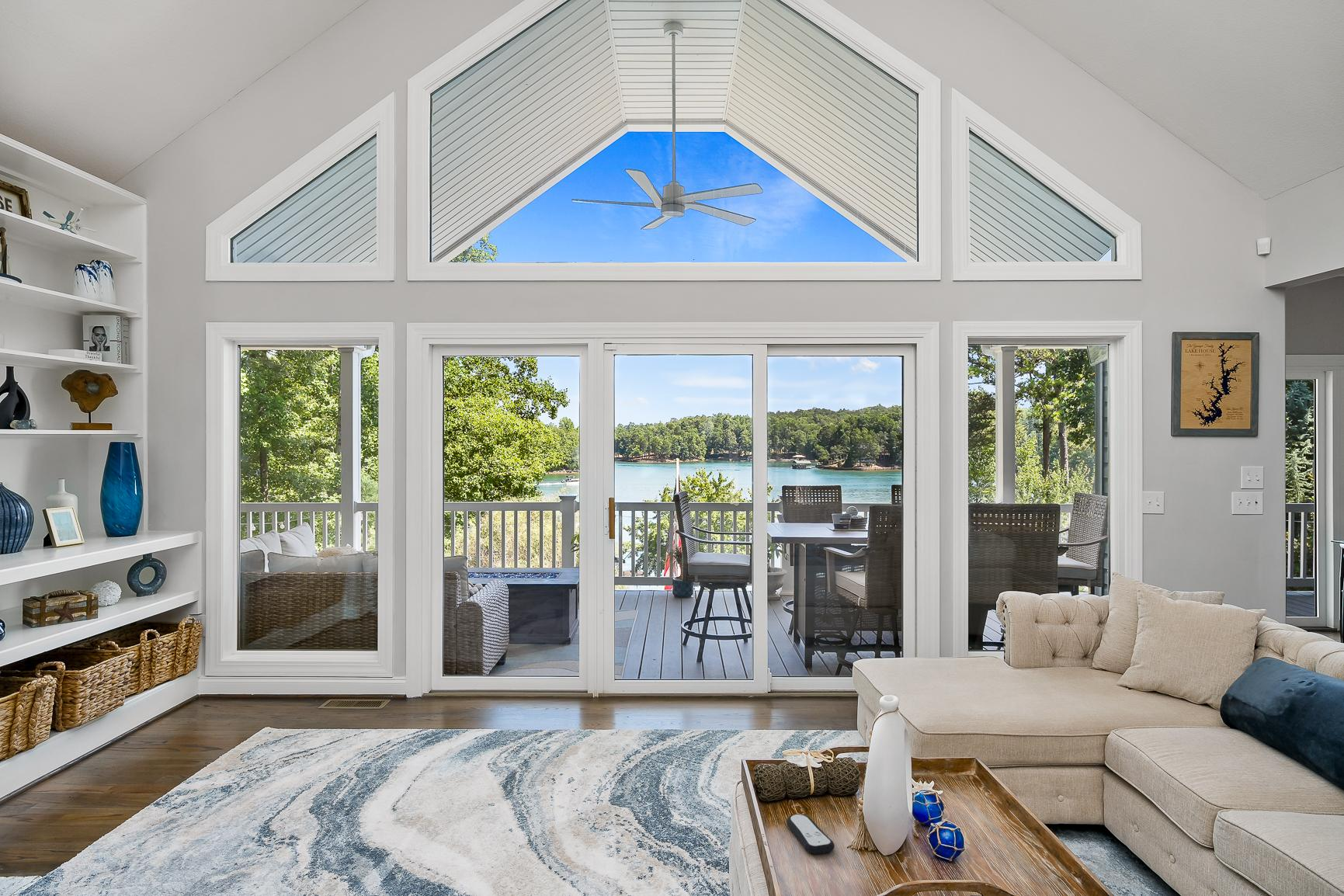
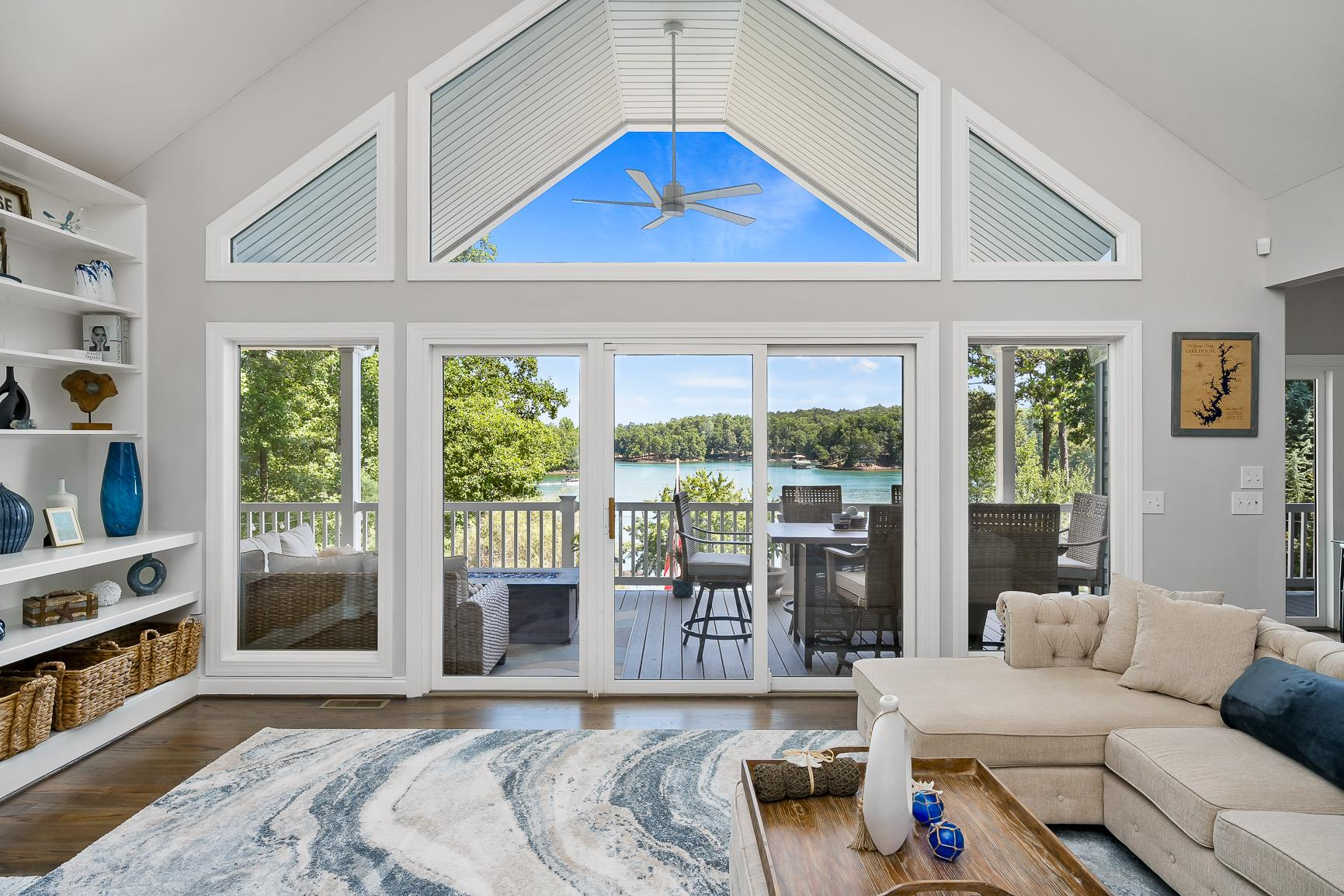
- remote control [786,813,835,855]
